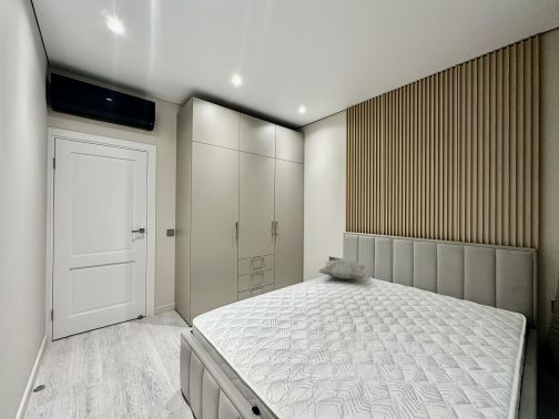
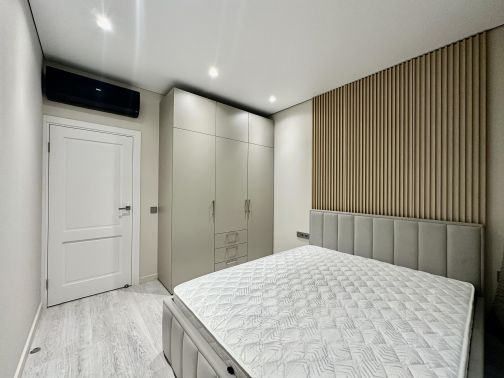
- decorative pillow [317,258,367,280]
